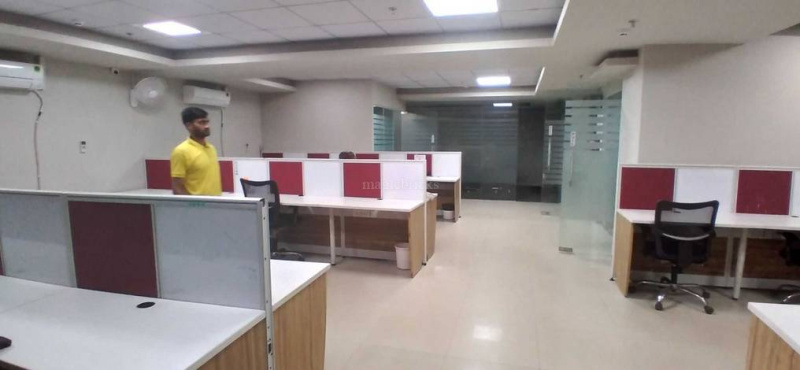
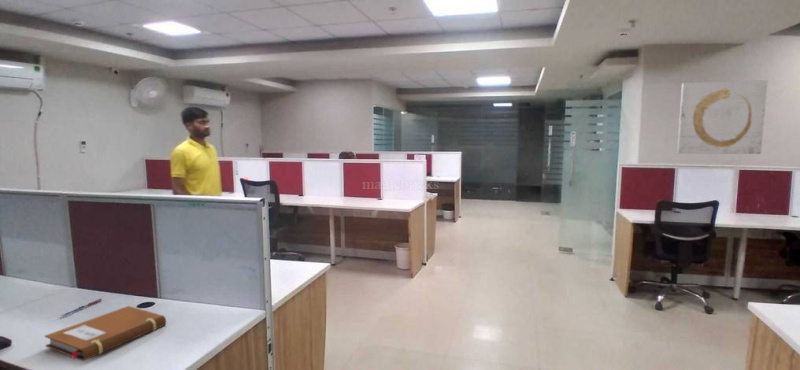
+ wall art [676,79,768,155]
+ pen [60,298,103,317]
+ notebook [44,305,167,362]
